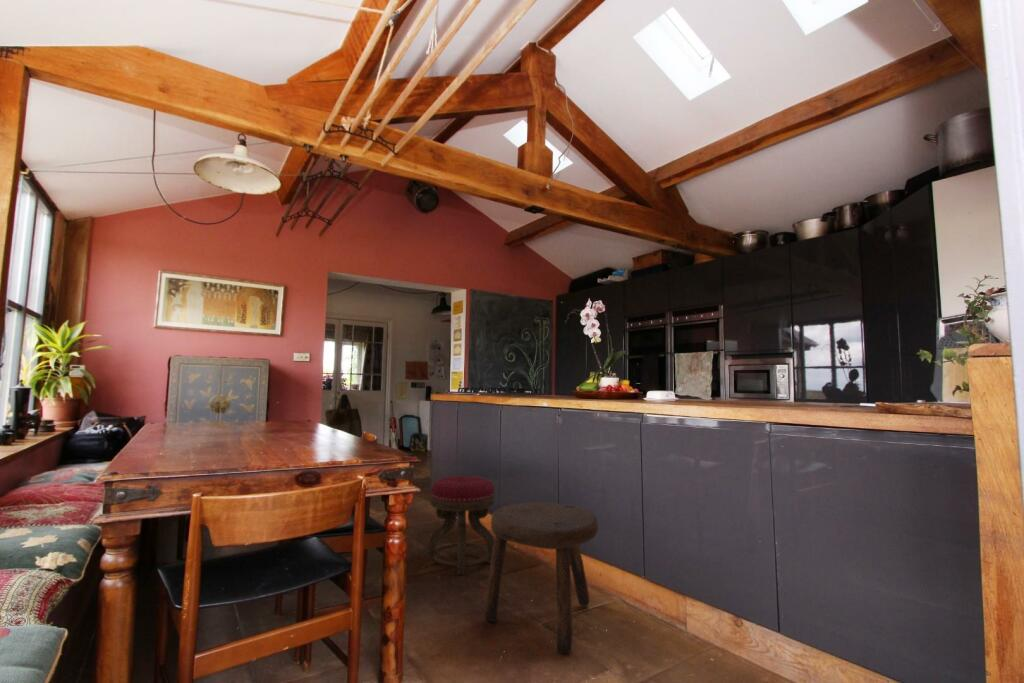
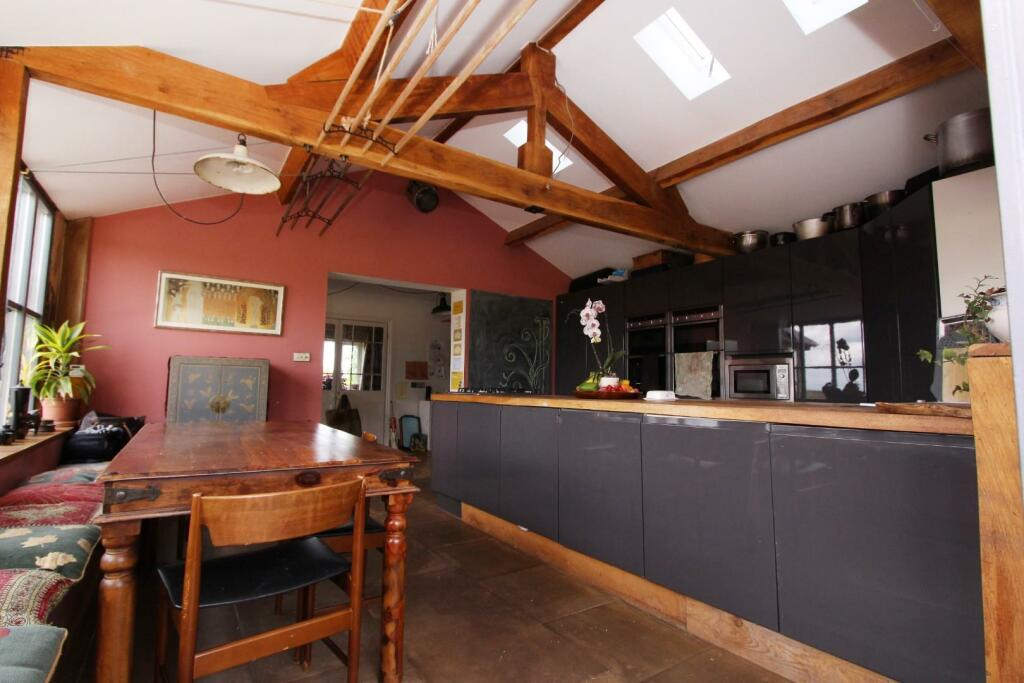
- stool [483,501,599,654]
- stool [427,475,496,576]
